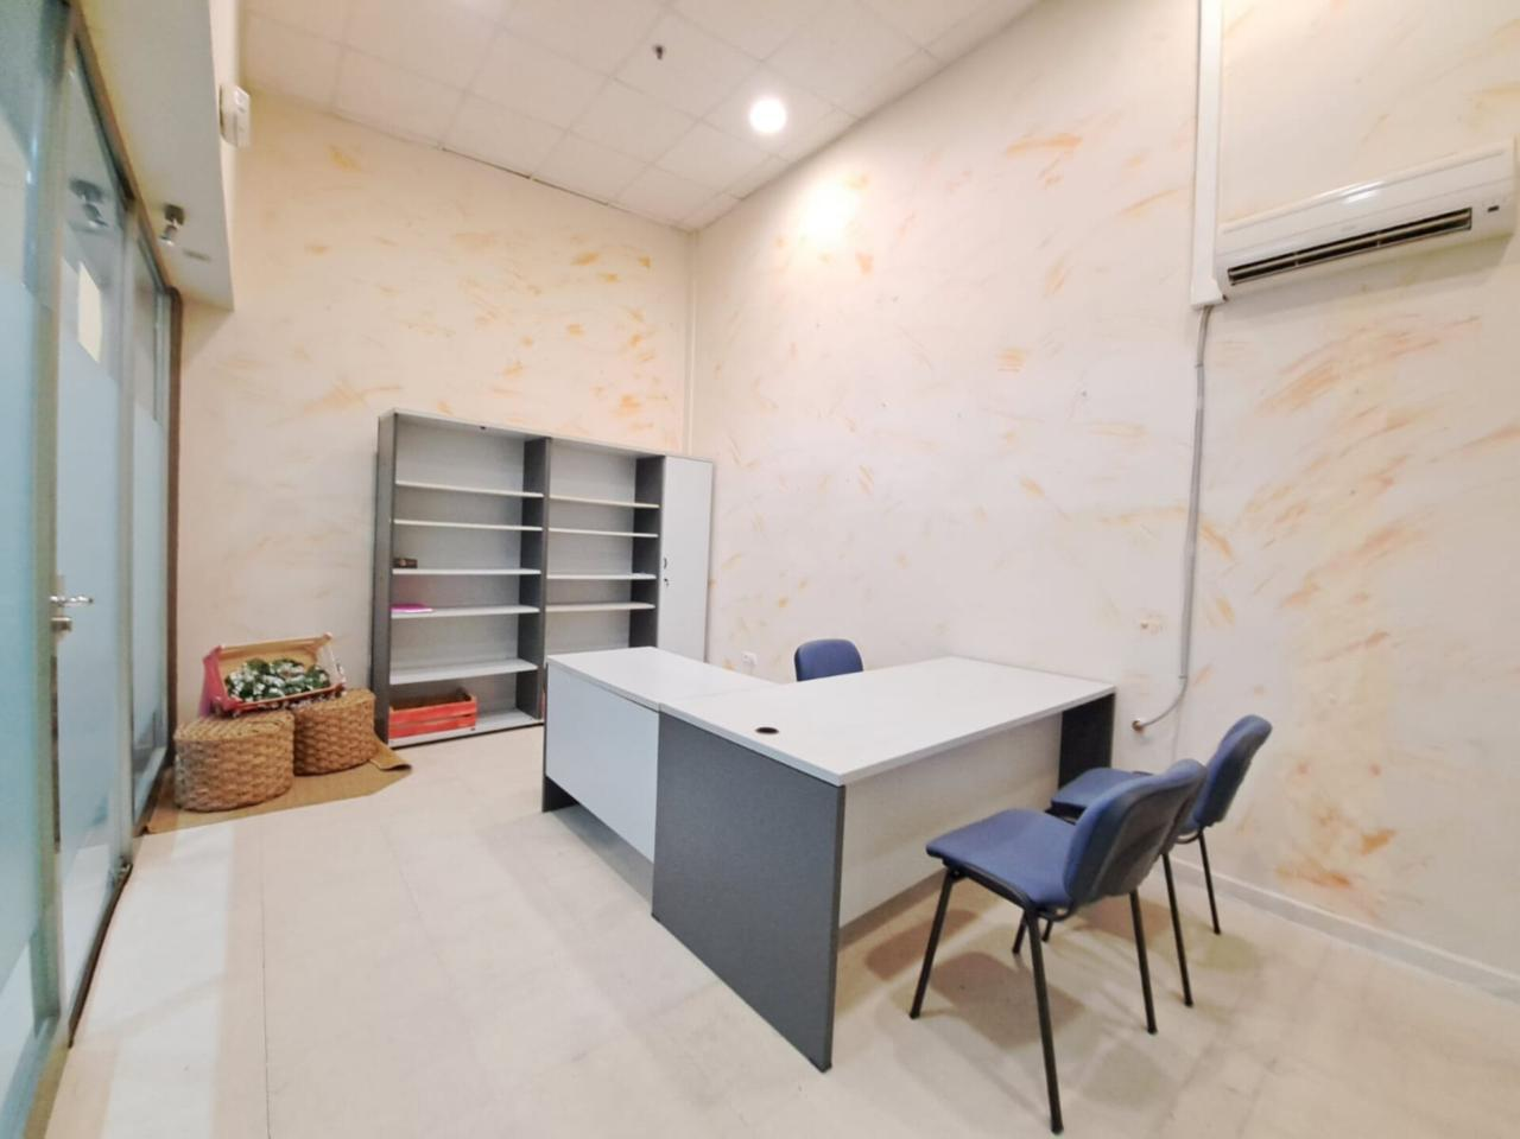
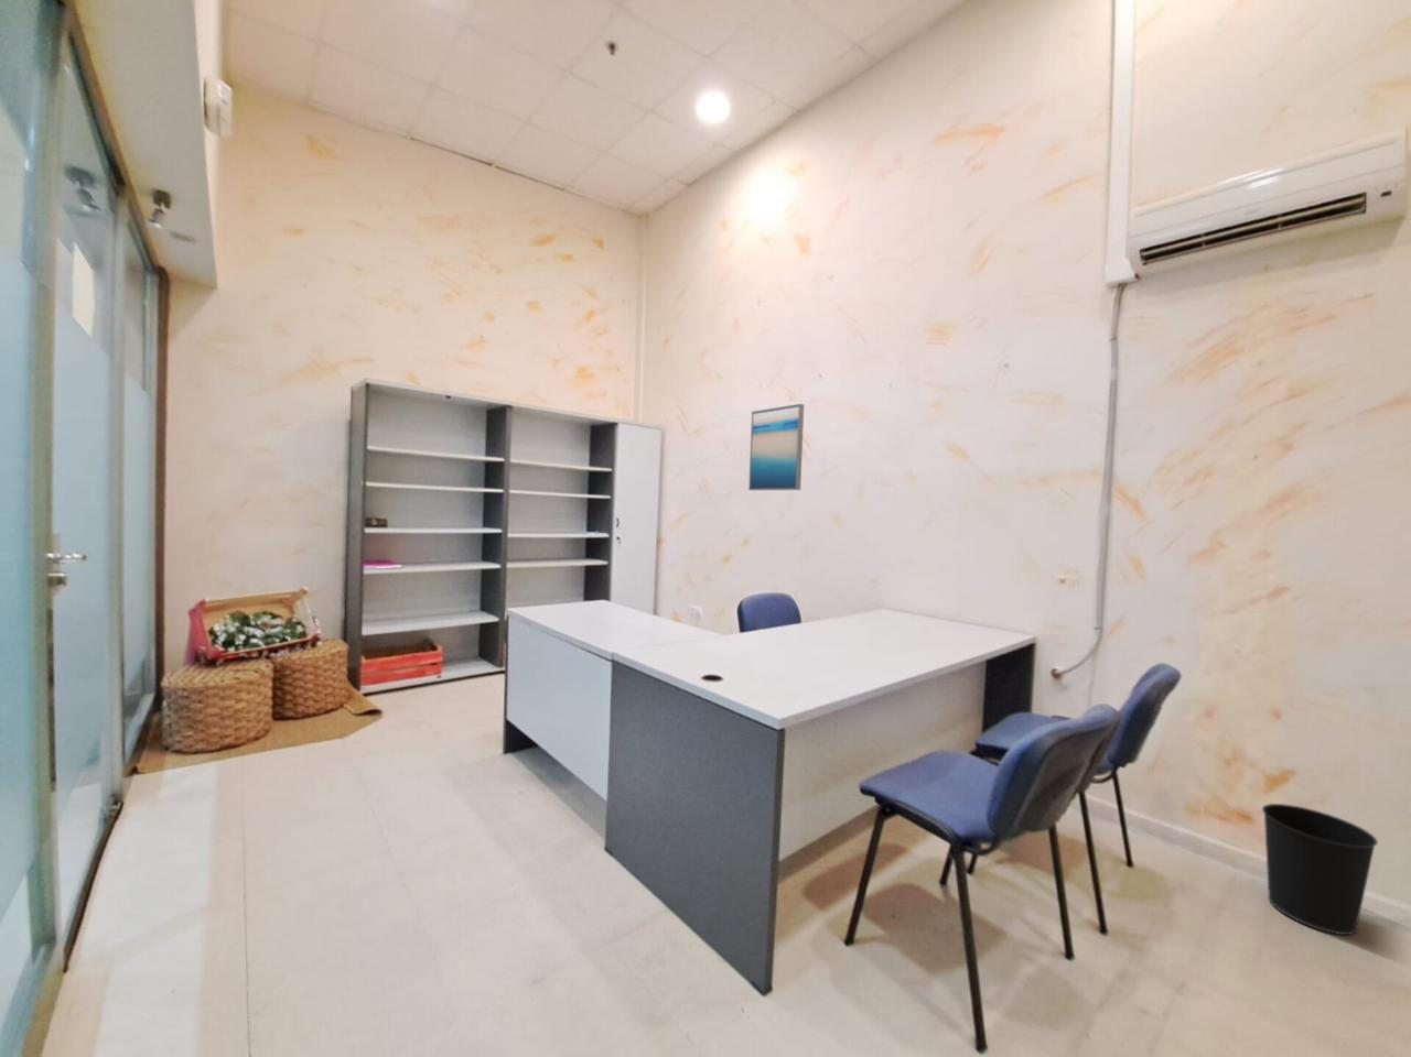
+ wastebasket [1261,803,1379,936]
+ wall art [748,403,804,491]
